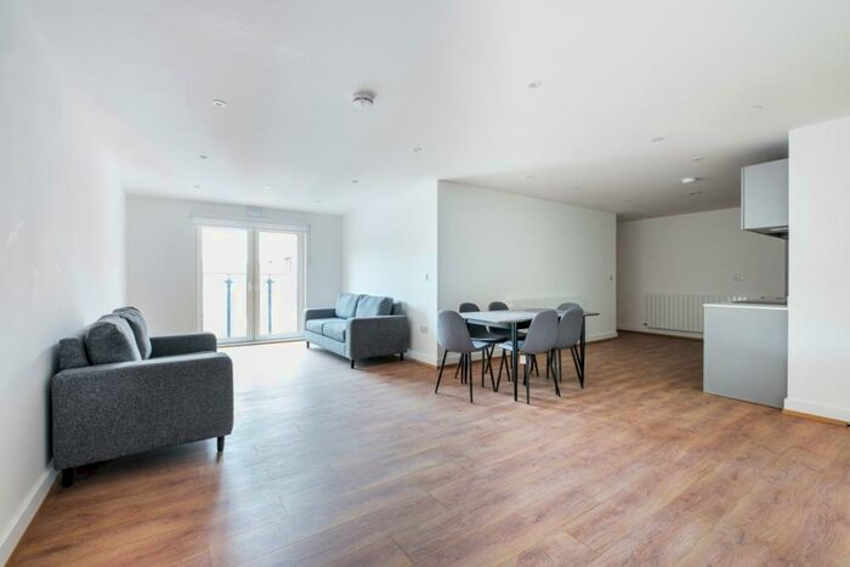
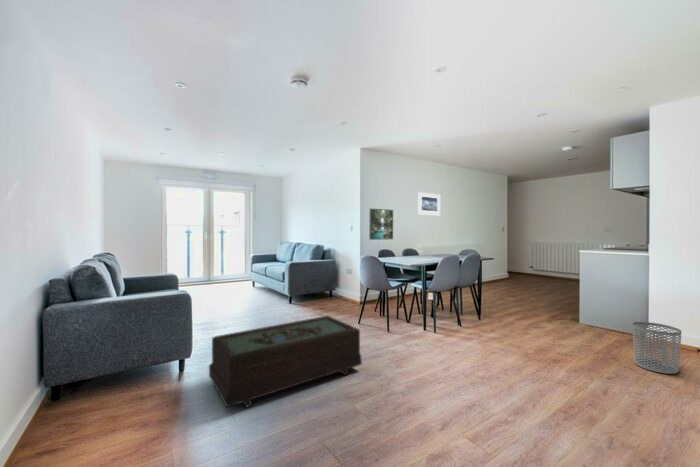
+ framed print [417,191,441,216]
+ coffee table [208,315,363,409]
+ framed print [369,207,394,241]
+ waste bin [631,321,682,375]
